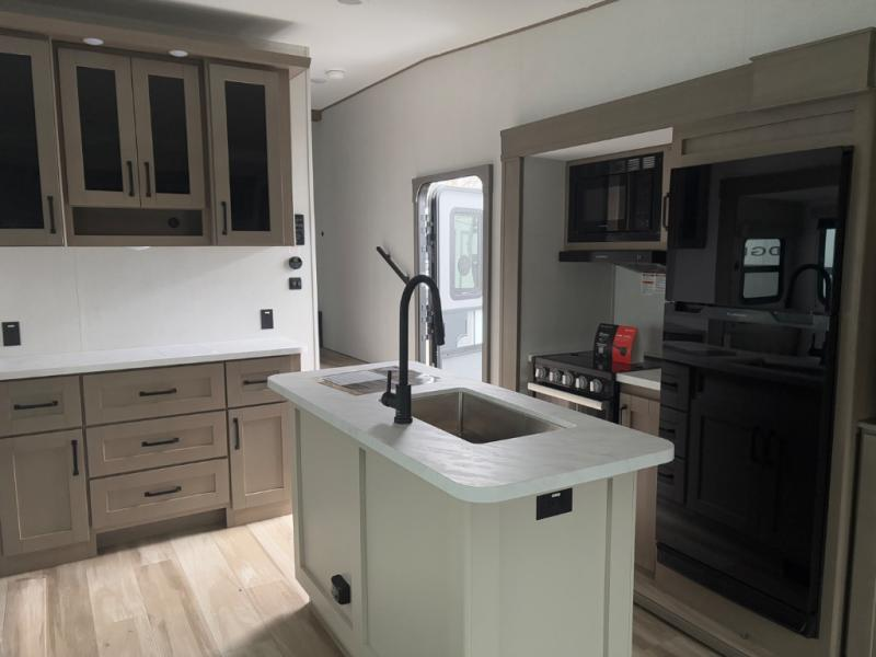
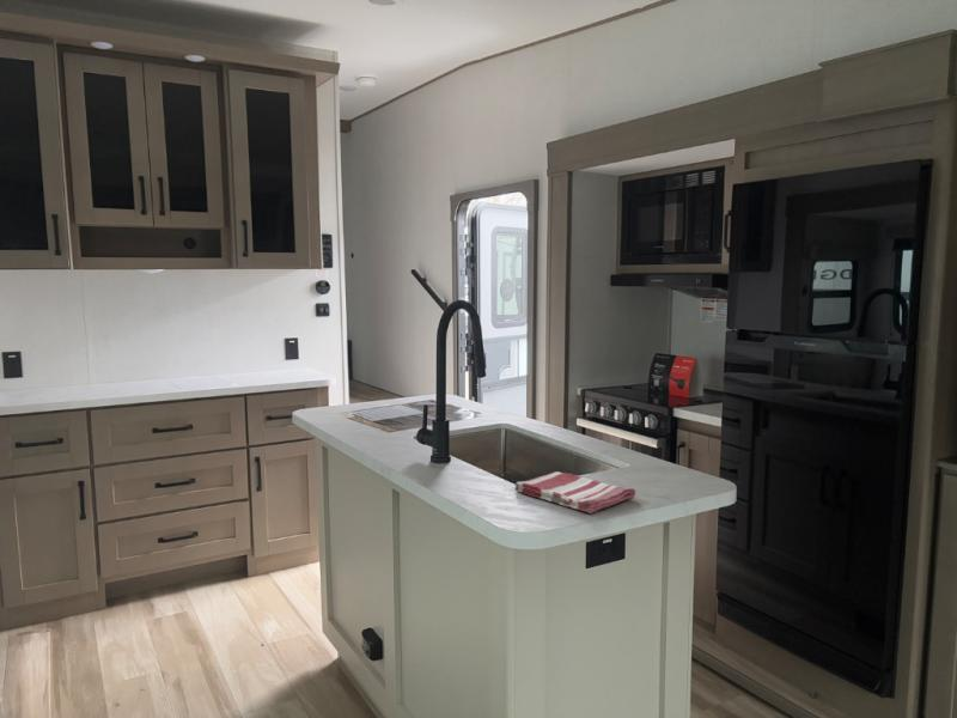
+ dish towel [513,470,636,515]
